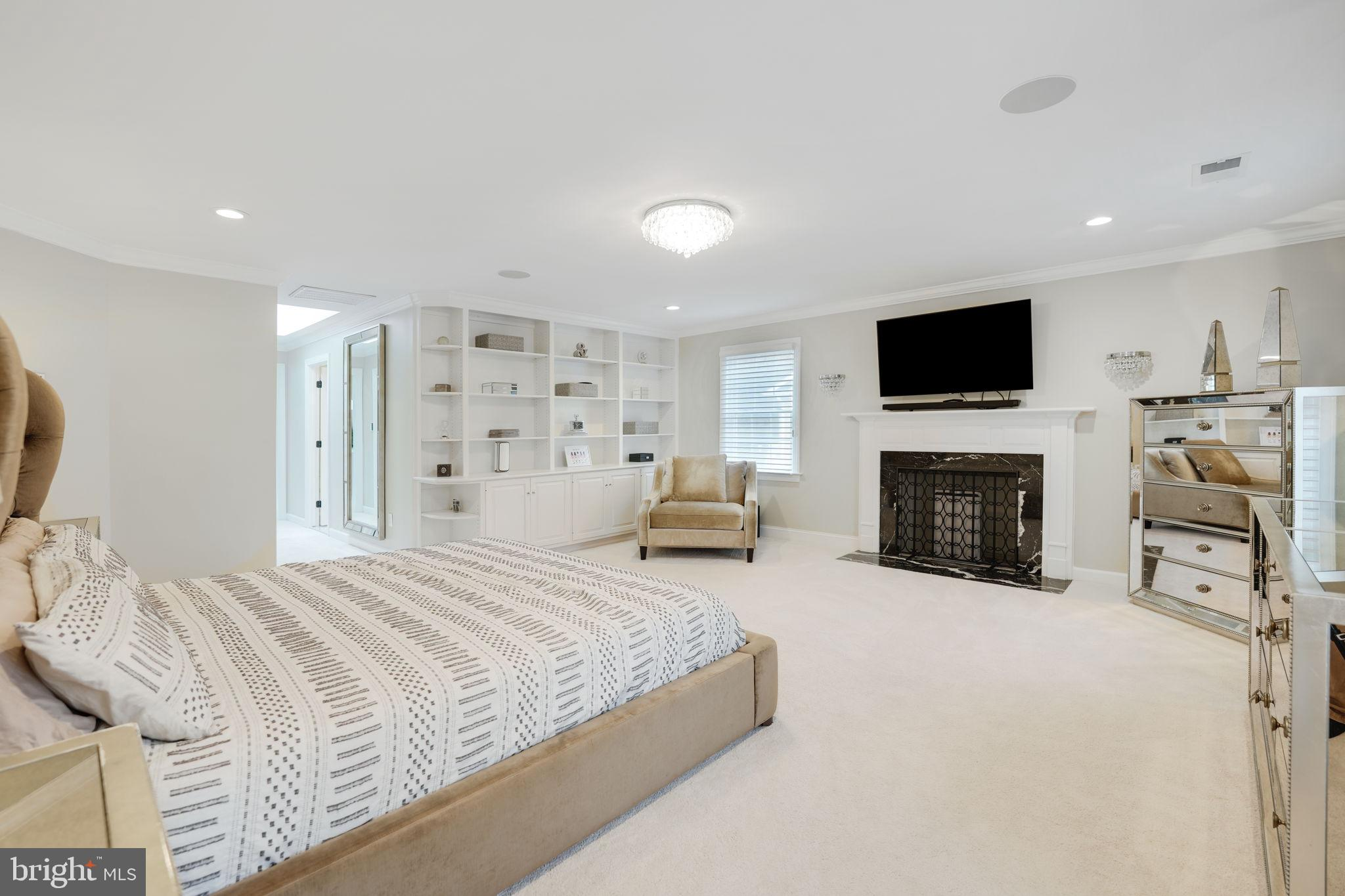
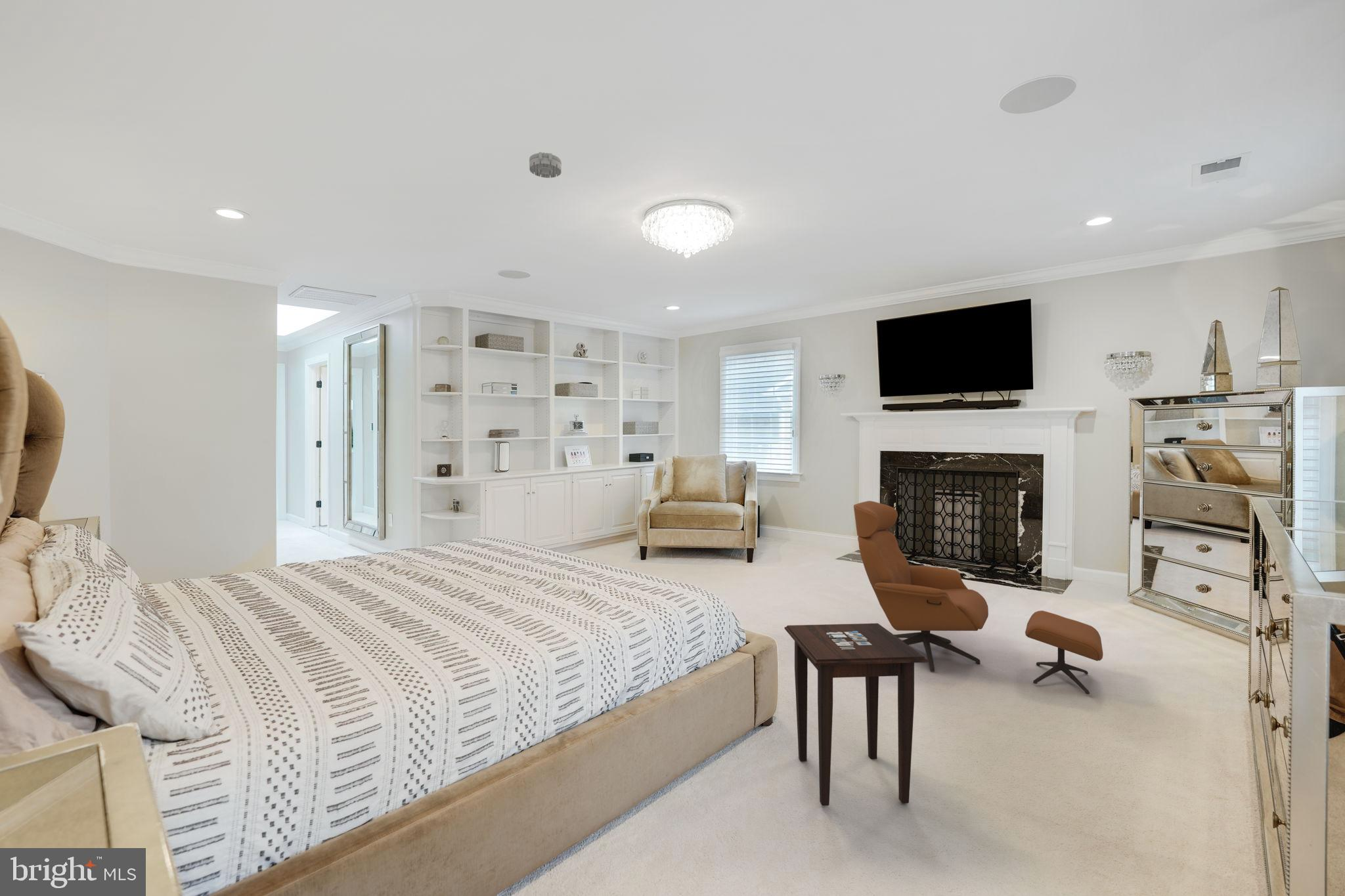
+ side table [784,623,929,806]
+ lounge chair [853,500,1104,694]
+ smoke detector [529,152,562,179]
